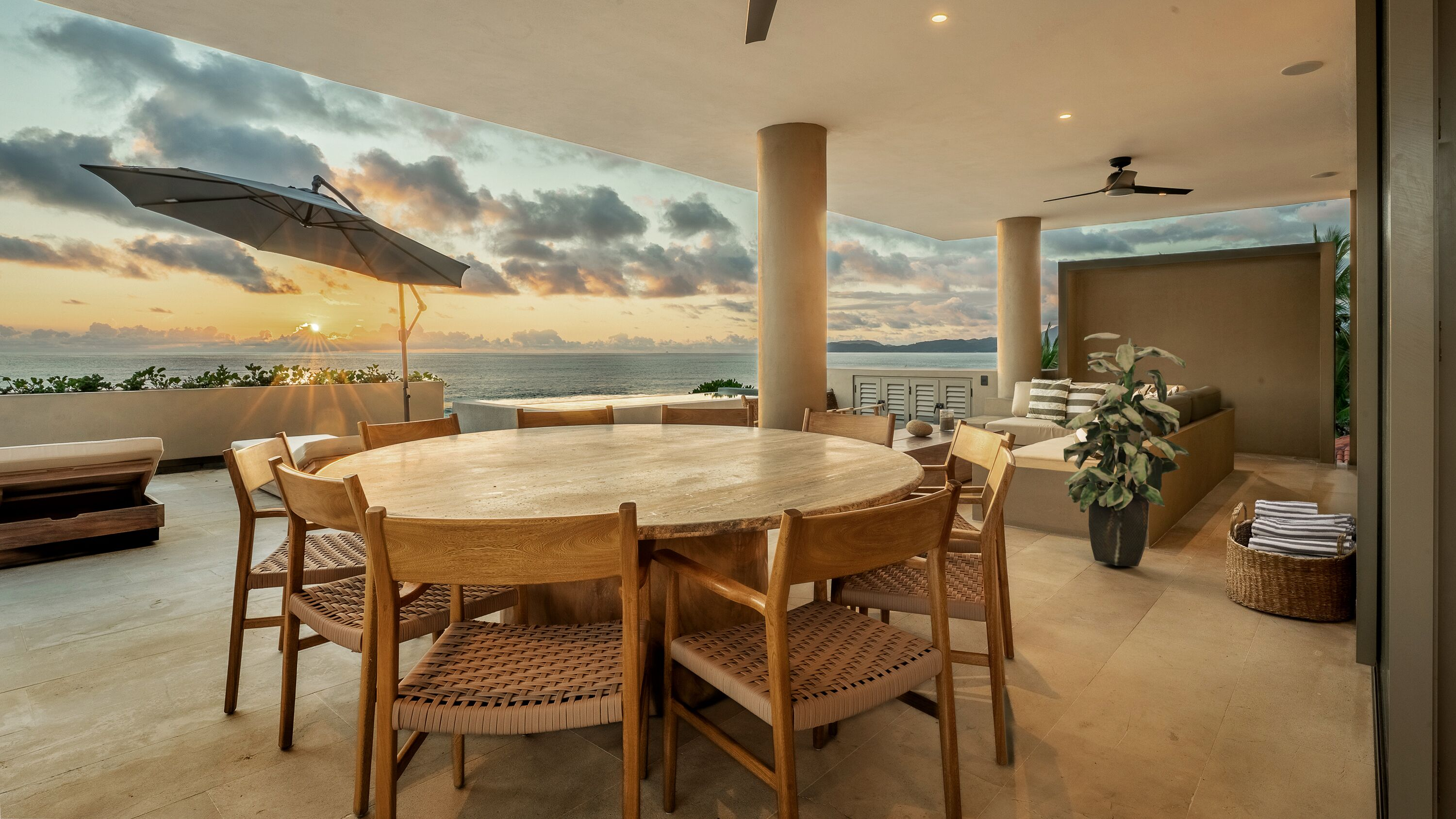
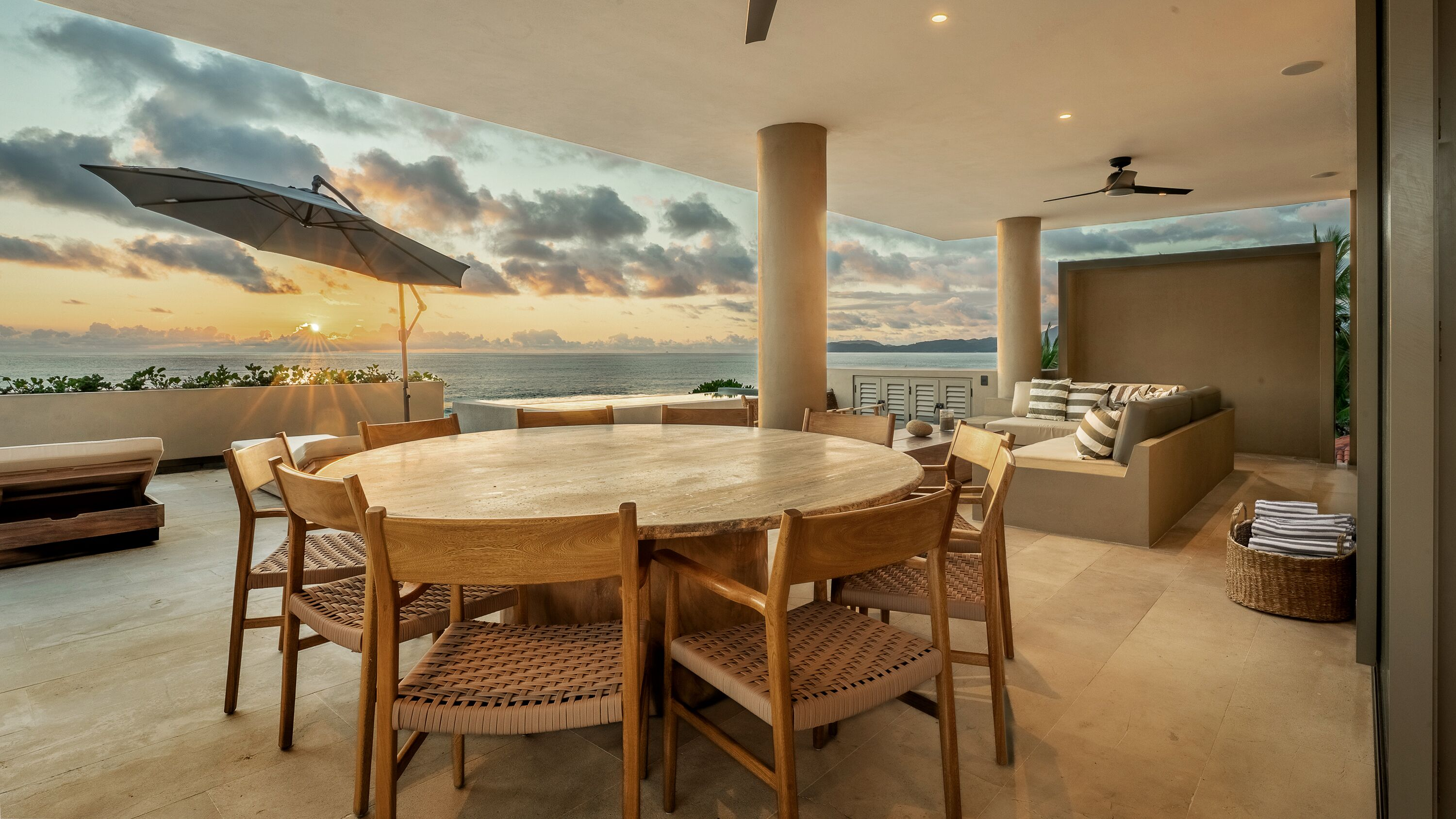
- indoor plant [1051,332,1190,567]
